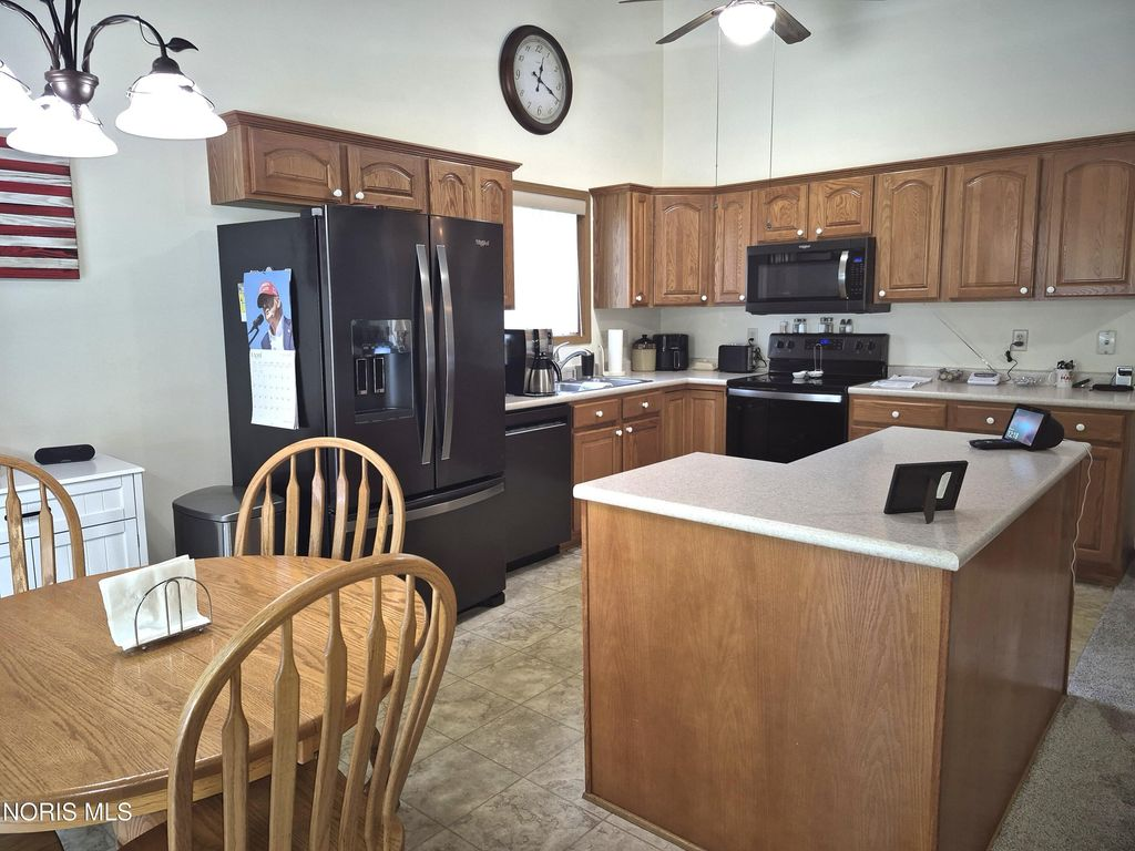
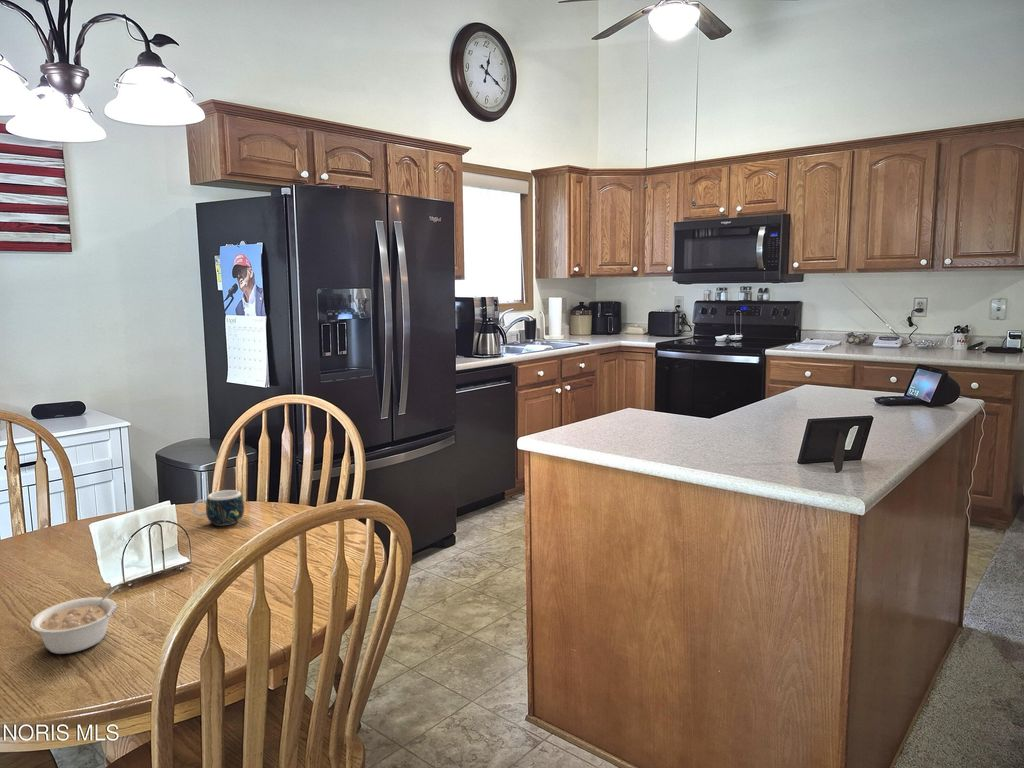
+ legume [29,585,119,655]
+ mug [192,489,245,526]
